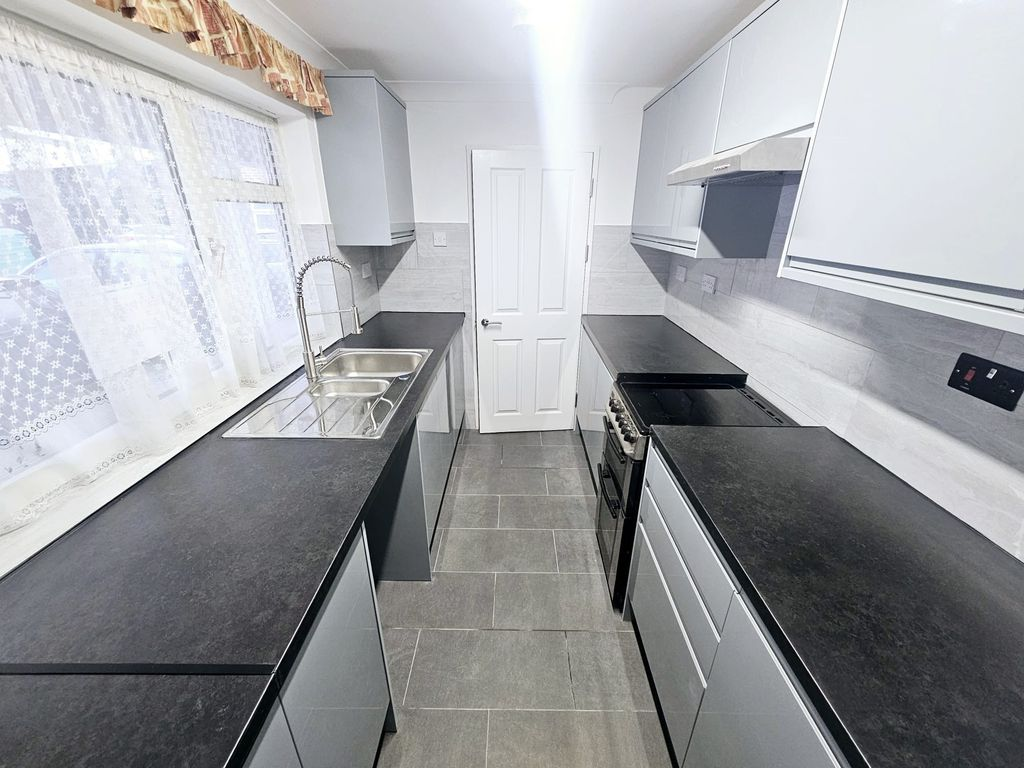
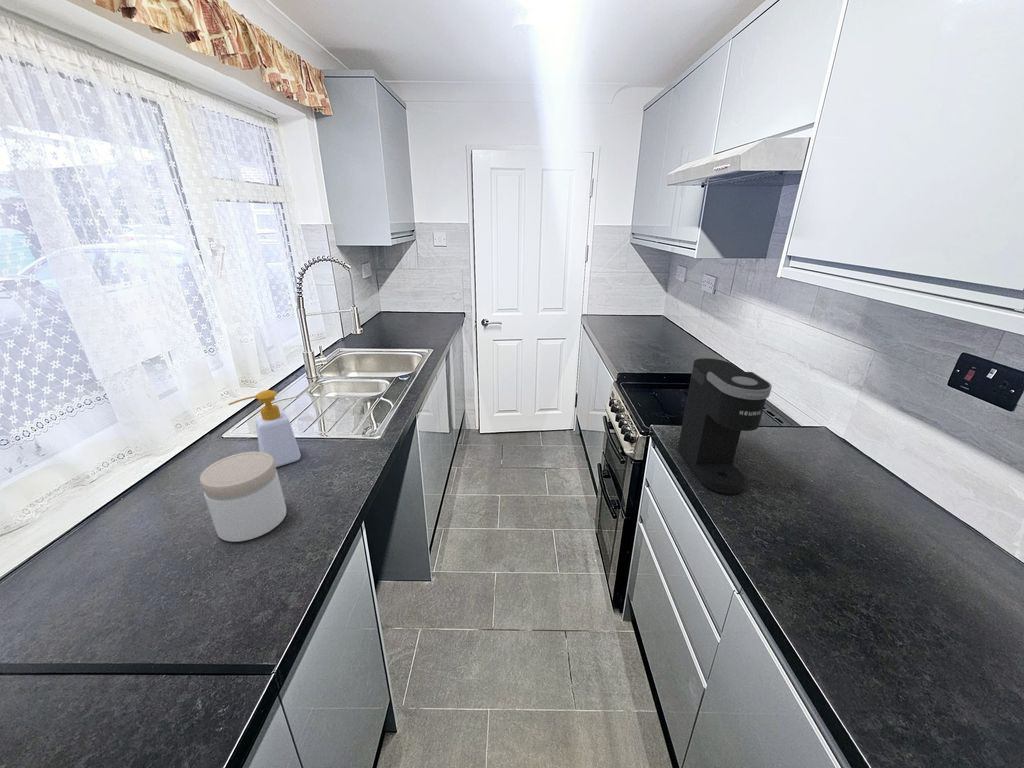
+ coffee maker [677,357,773,495]
+ soap bottle [227,389,302,468]
+ jar [199,451,288,543]
